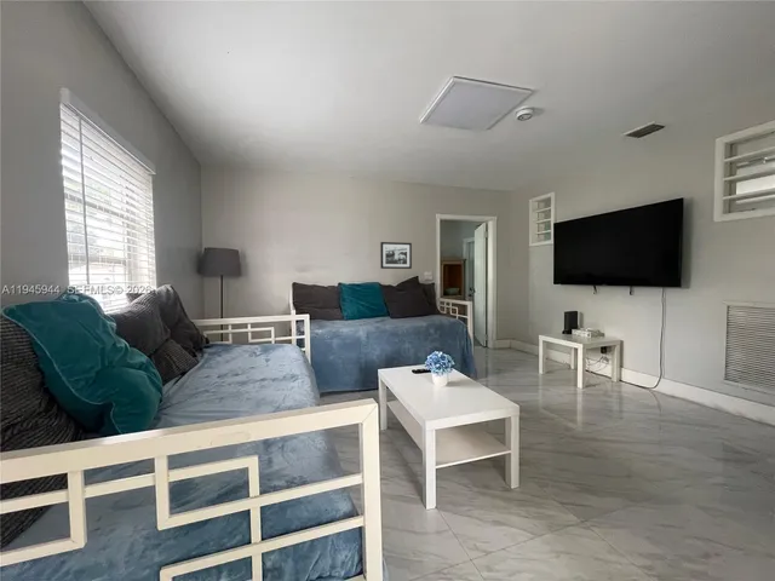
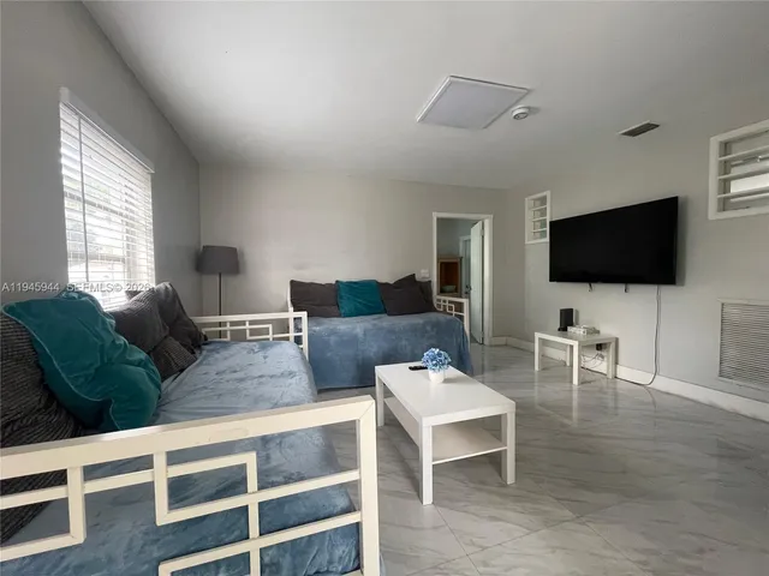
- picture frame [379,241,413,270]
